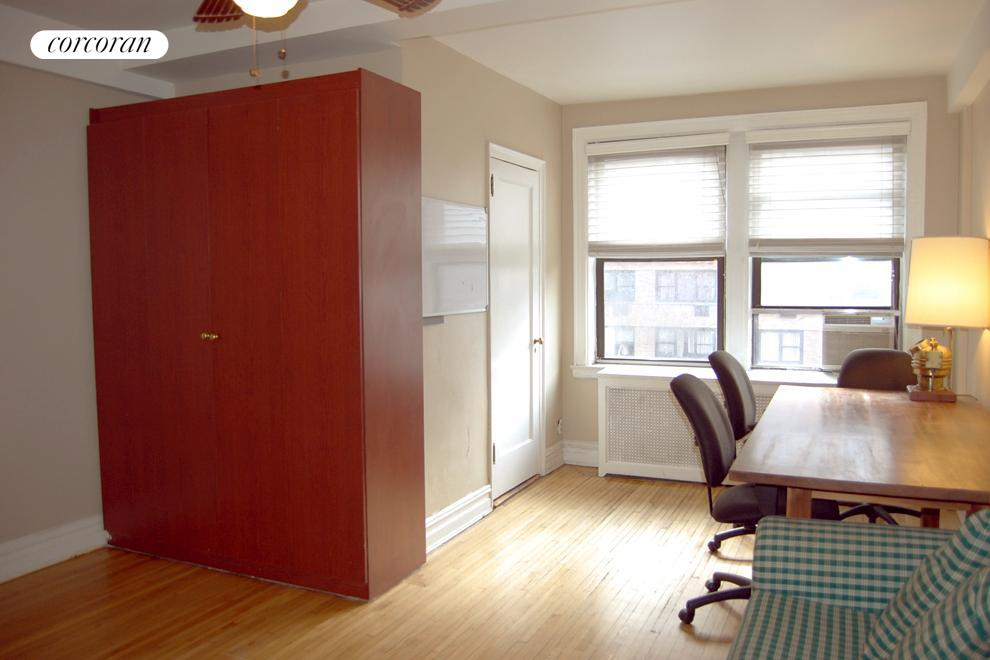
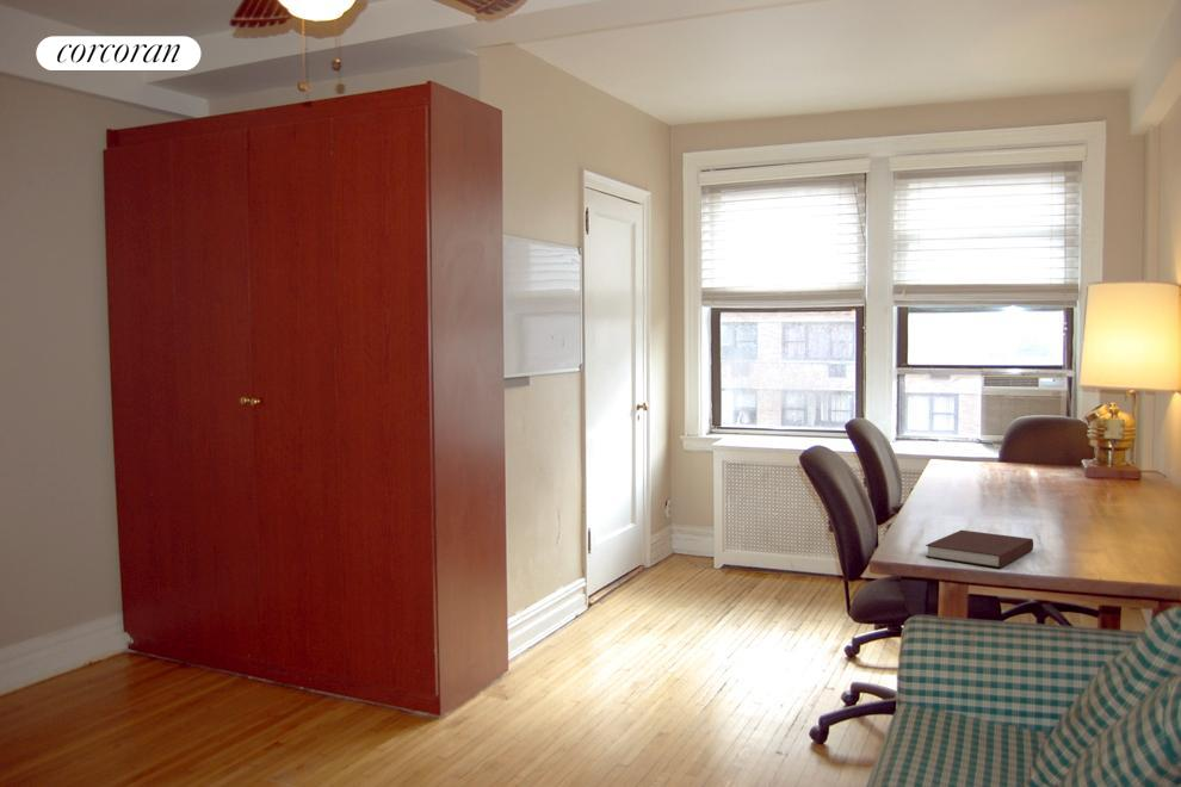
+ notebook [925,529,1034,569]
